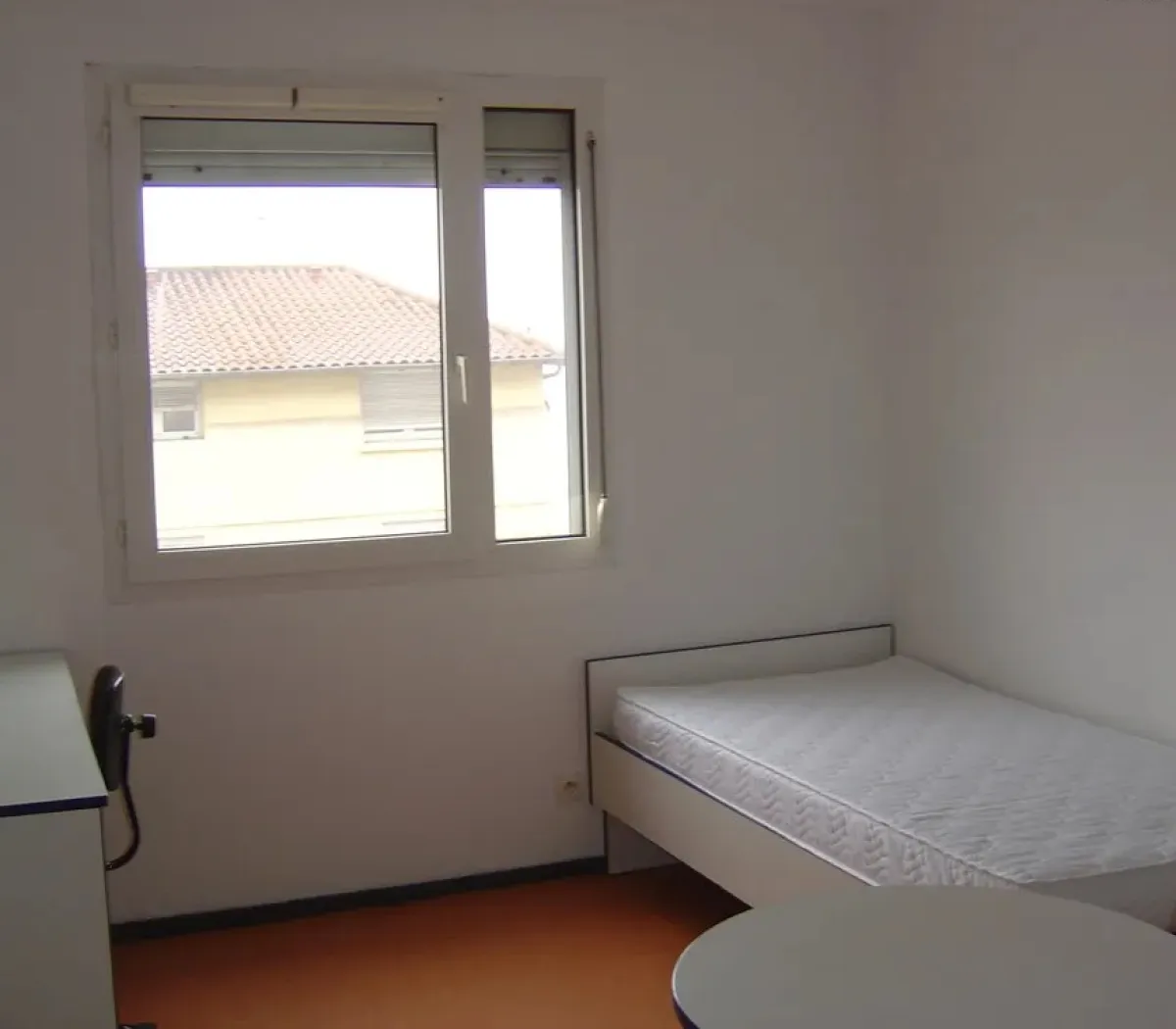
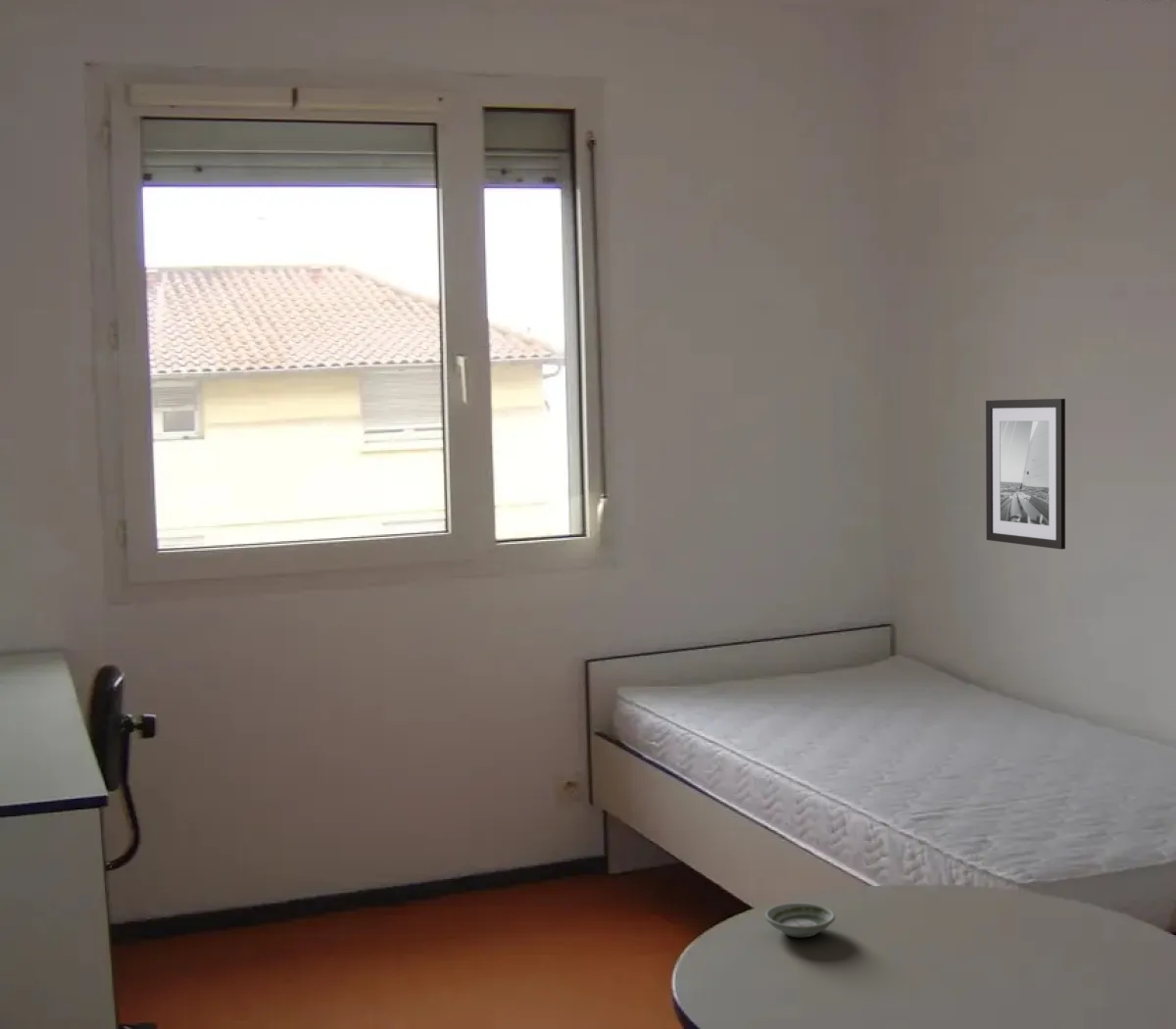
+ wall art [985,398,1066,550]
+ saucer [764,902,836,938]
